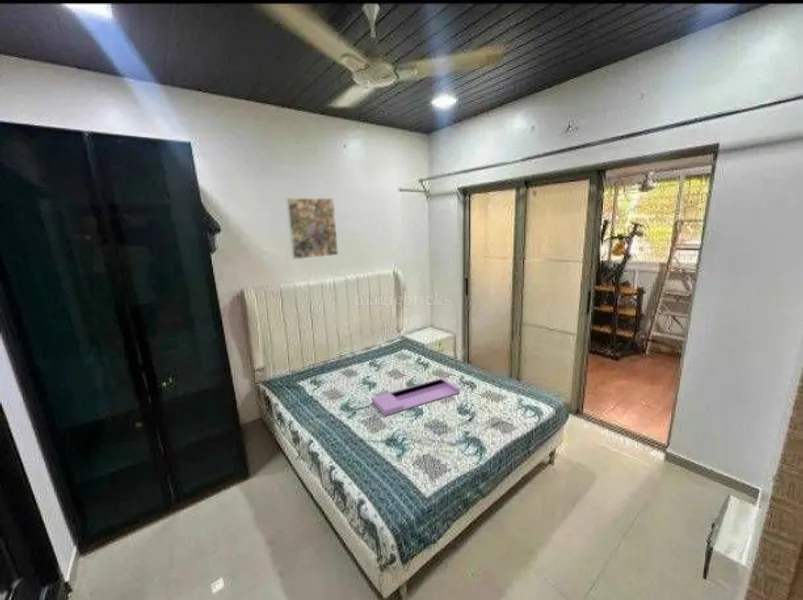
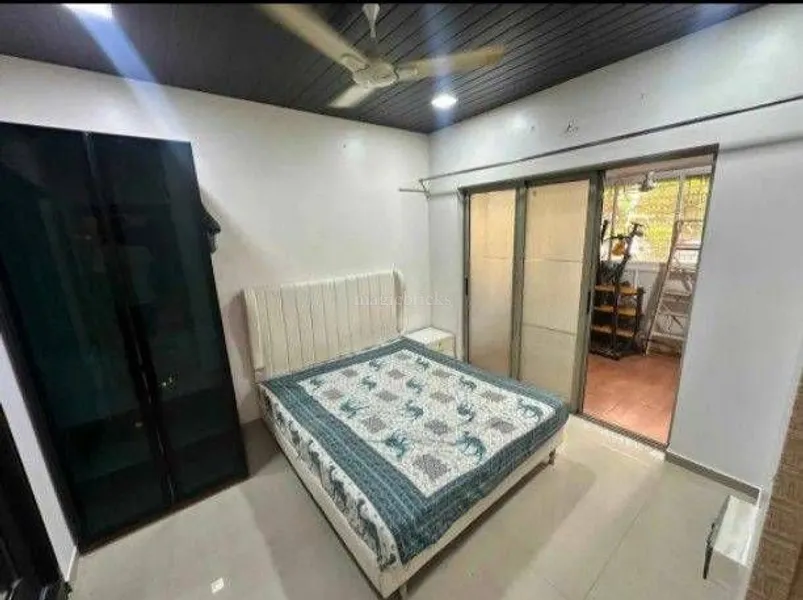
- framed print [285,197,339,260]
- tray [371,377,461,417]
